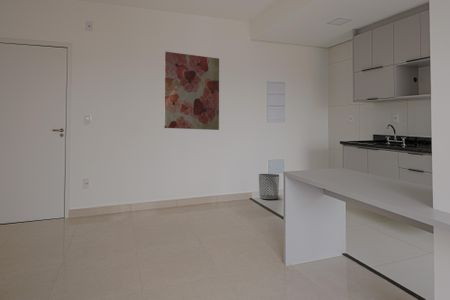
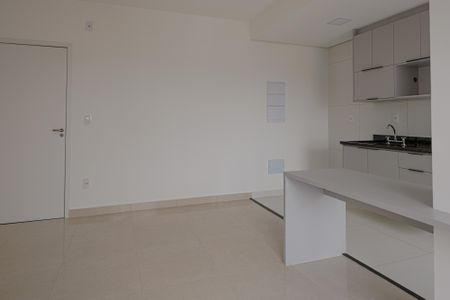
- waste bin [258,173,280,200]
- wall art [163,51,220,131]
